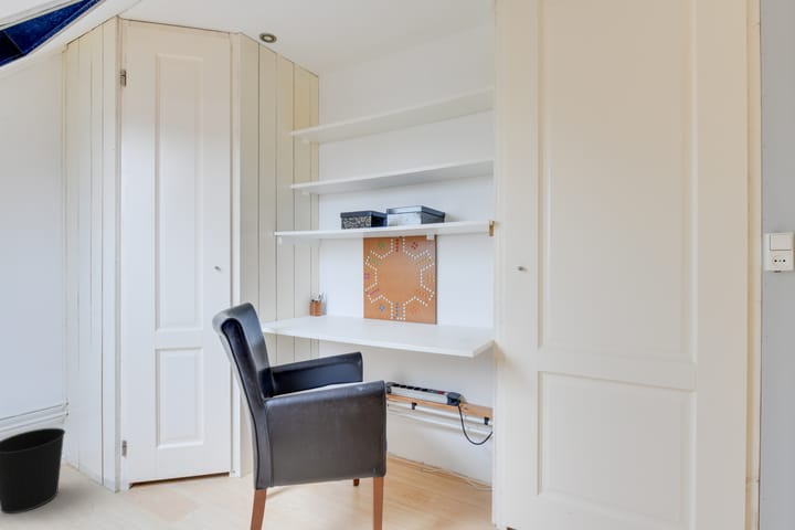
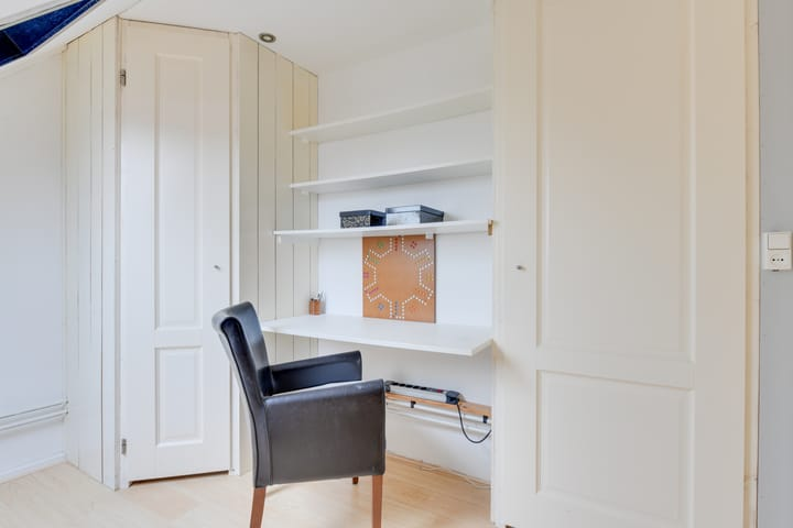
- wastebasket [0,427,66,515]
